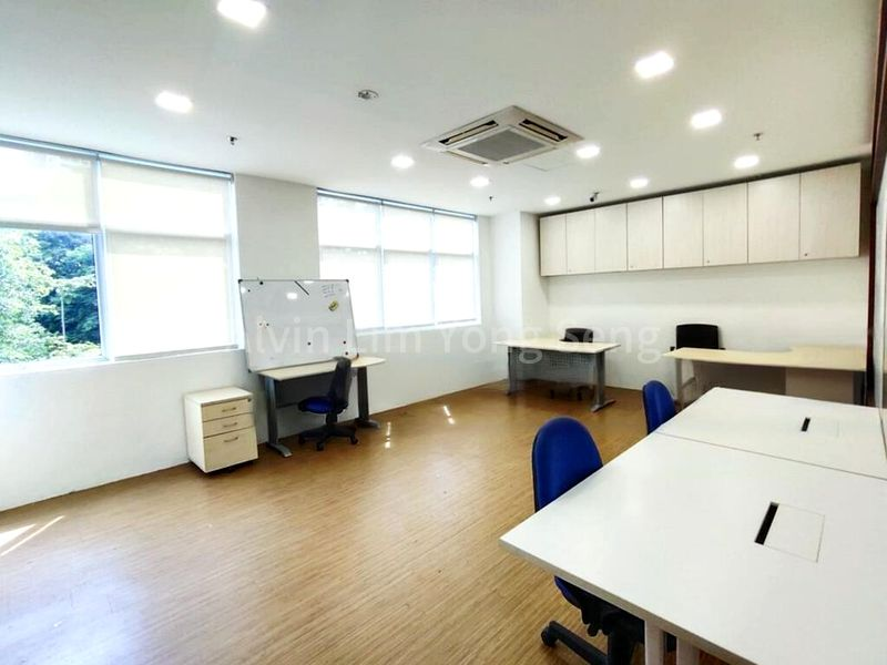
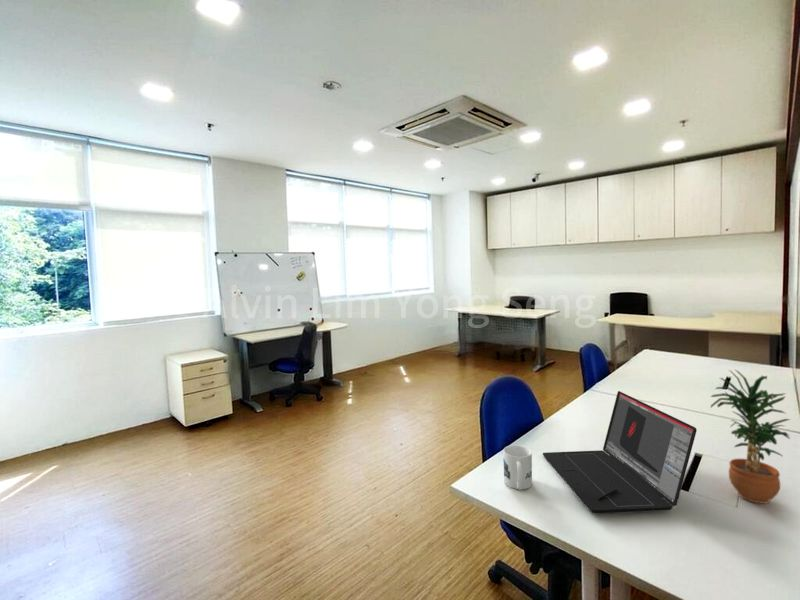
+ potted plant [710,369,792,505]
+ laptop [542,390,698,514]
+ mug [502,445,533,491]
